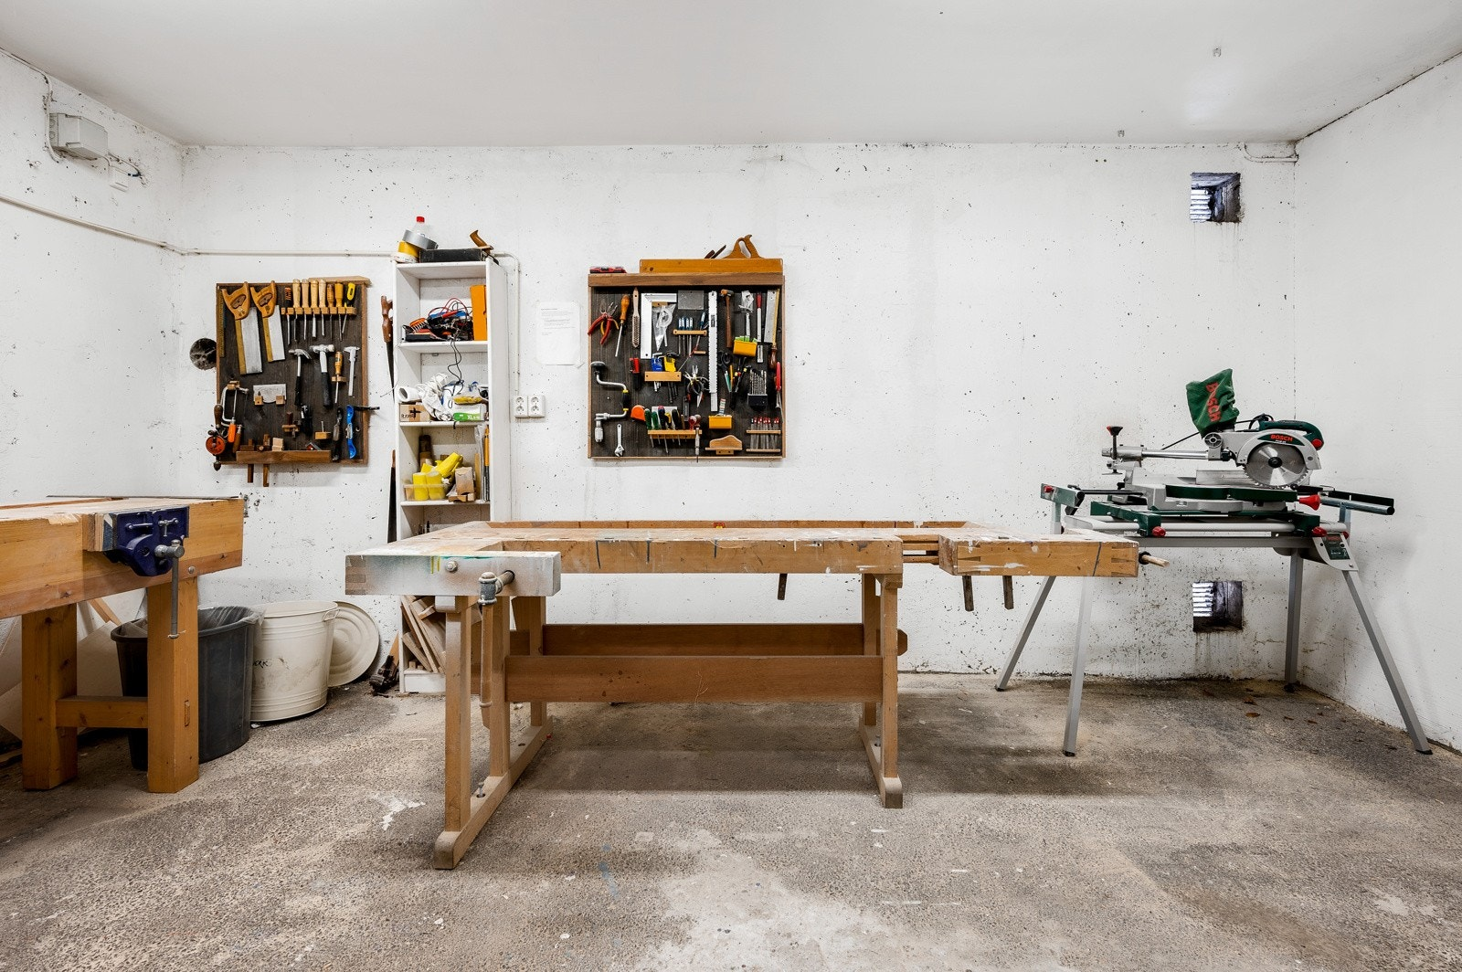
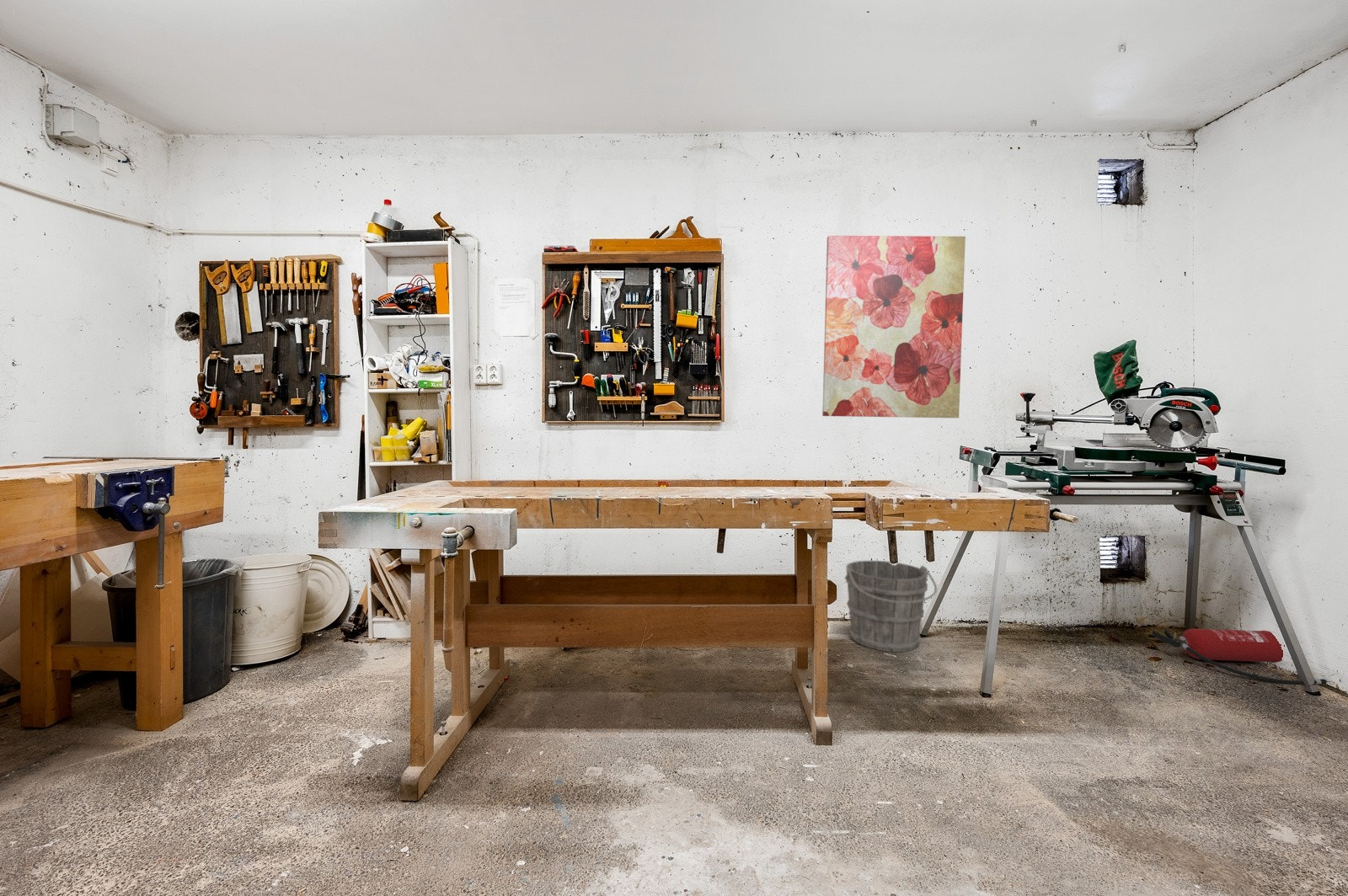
+ wall art [821,235,966,419]
+ fire extinguisher [1151,627,1328,685]
+ bucket [844,560,938,653]
